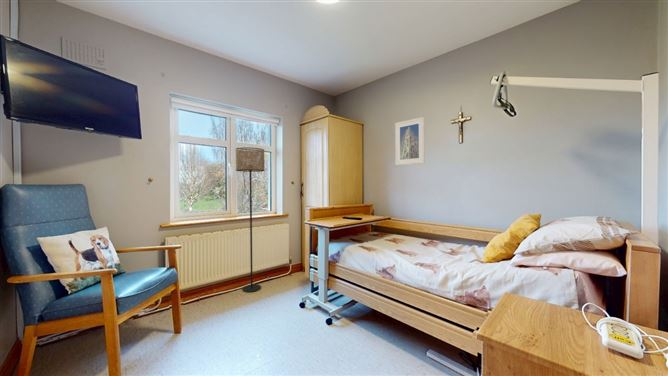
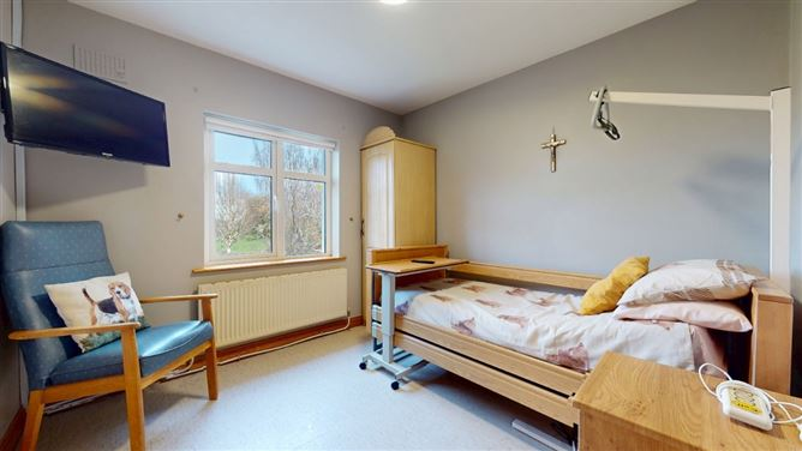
- floor lamp [235,146,266,293]
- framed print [394,116,426,166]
